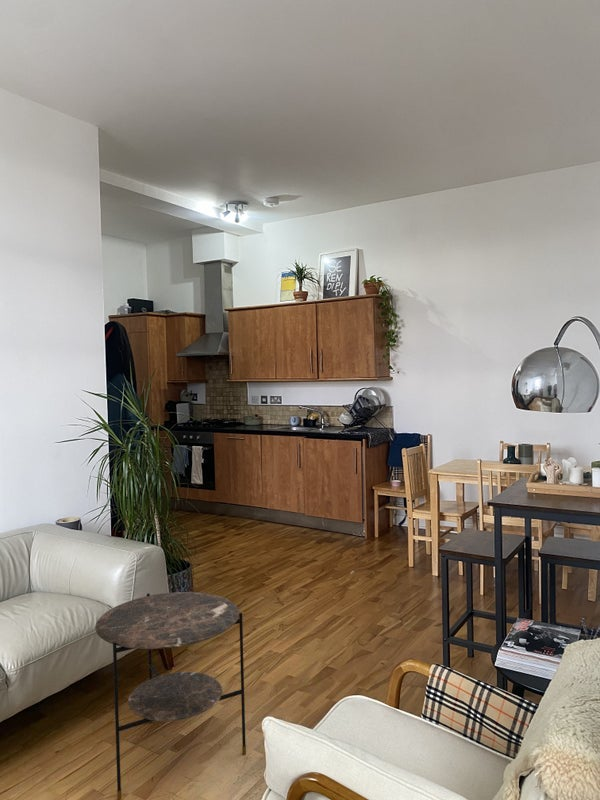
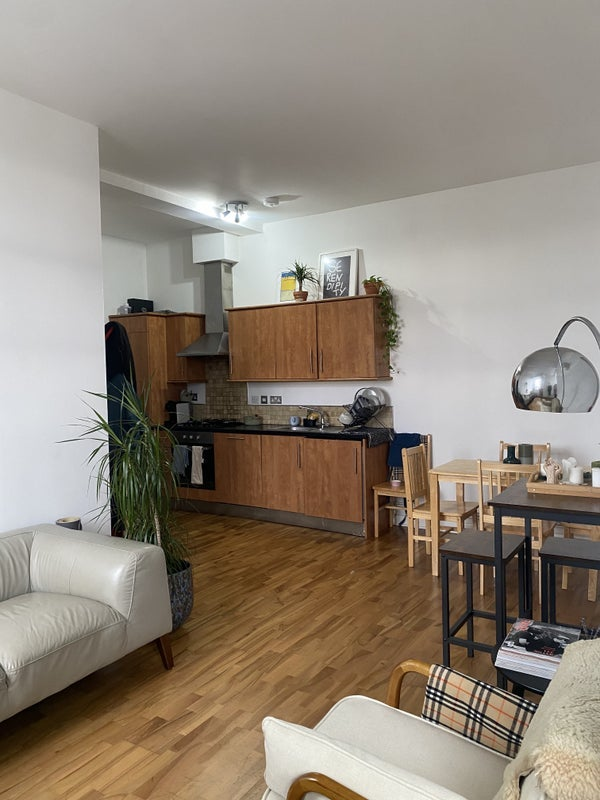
- side table [94,591,247,800]
